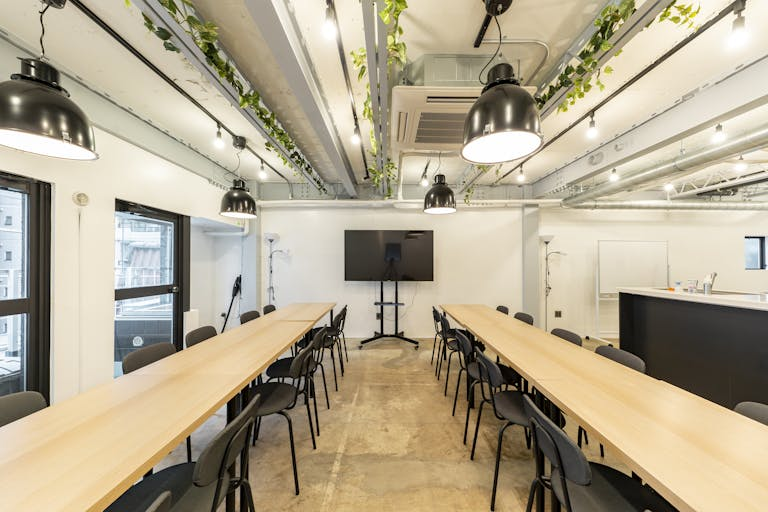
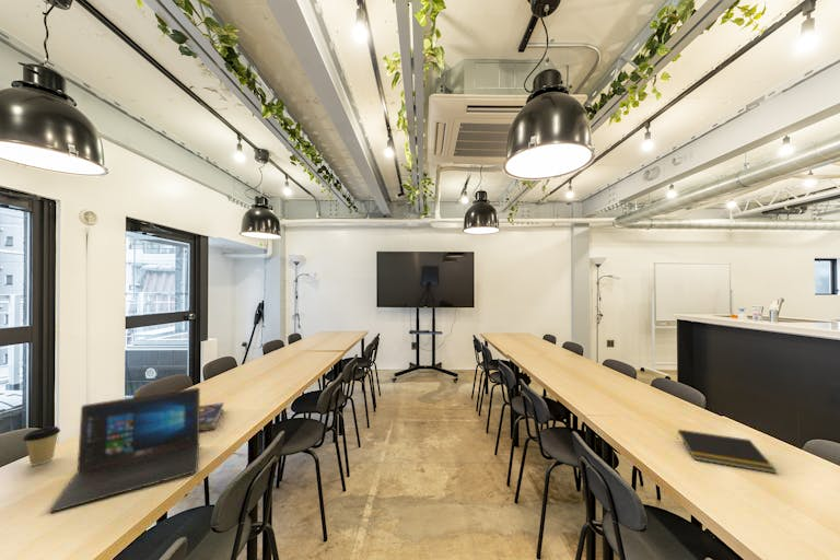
+ coffee cup [22,425,61,467]
+ notepad [676,429,777,475]
+ laptop [49,386,201,513]
+ book [199,401,225,432]
